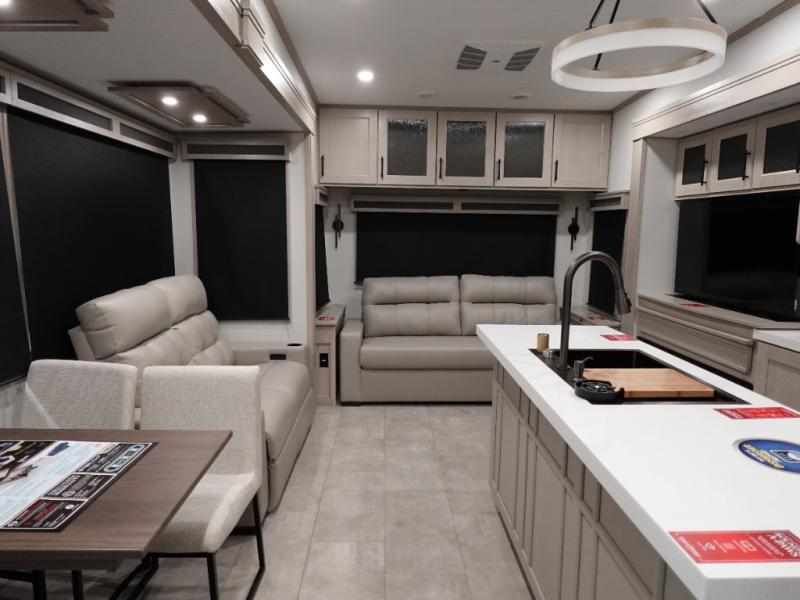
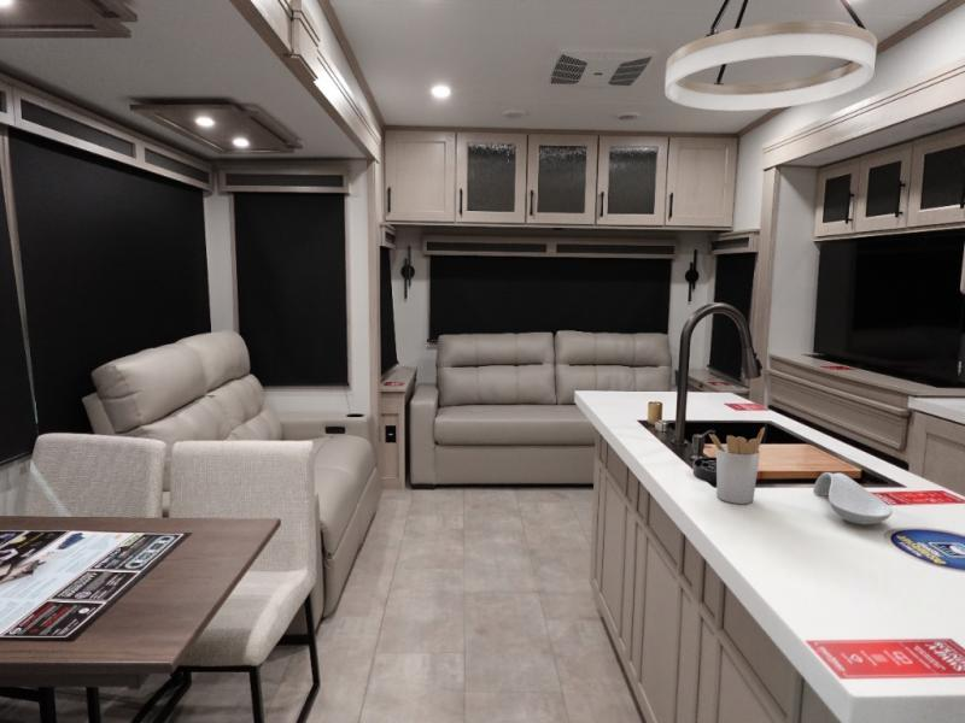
+ utensil holder [708,427,766,505]
+ spoon rest [812,471,894,525]
